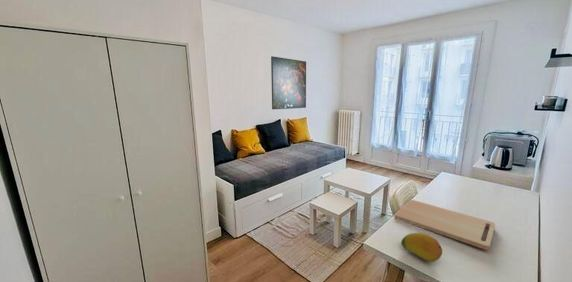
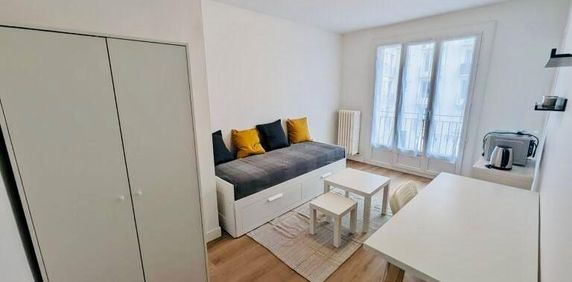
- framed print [270,55,307,110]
- cutting board [394,199,496,251]
- fruit [400,232,443,262]
